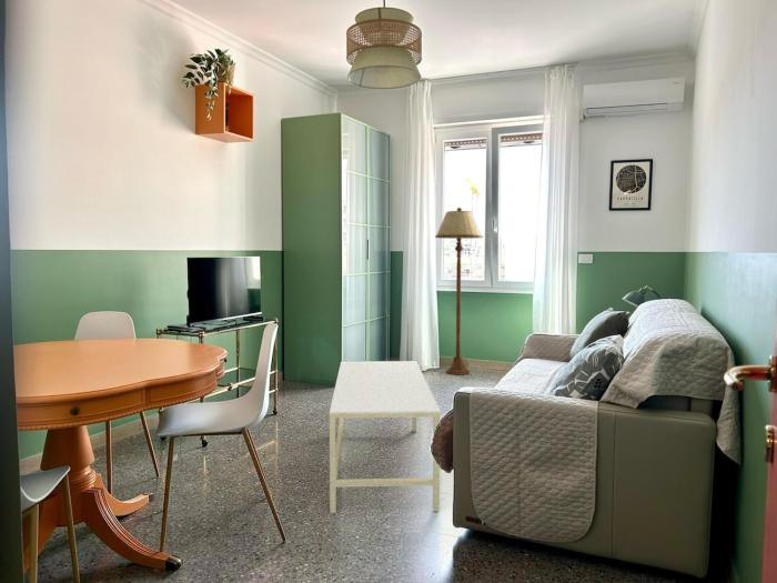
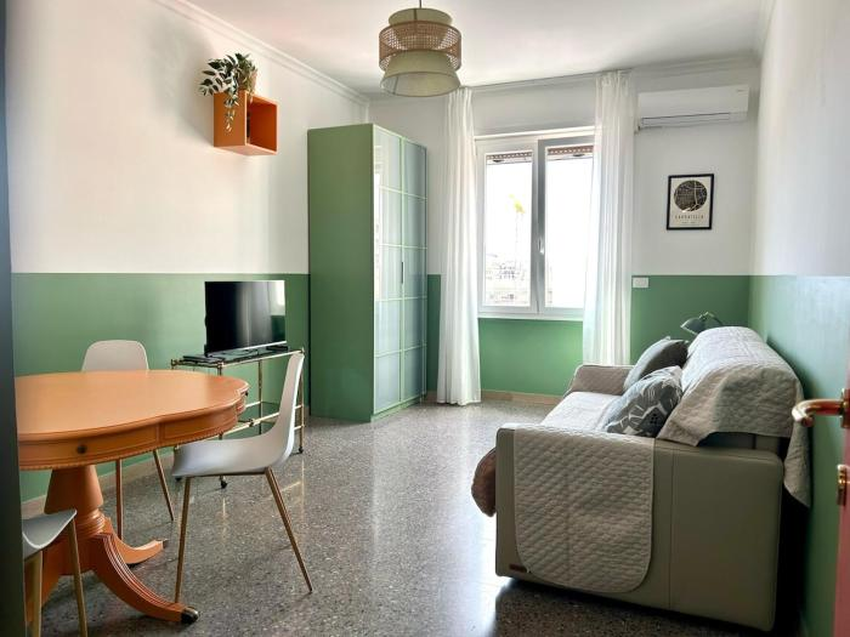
- floor lamp [434,207,484,375]
- coffee table [329,360,441,514]
